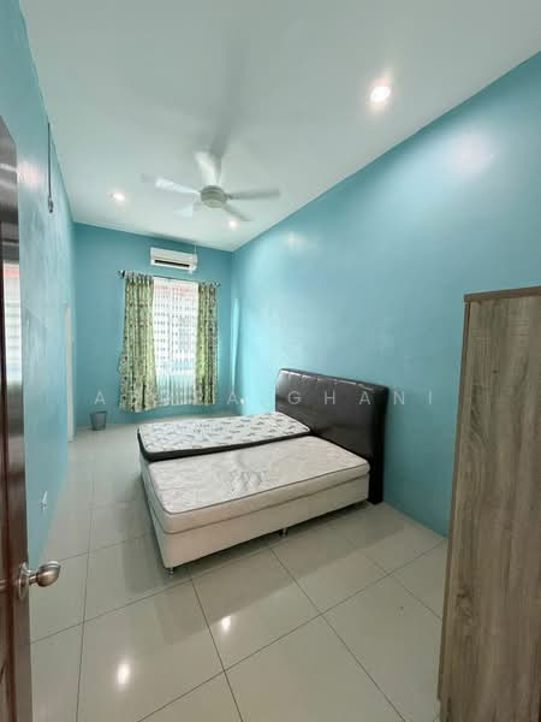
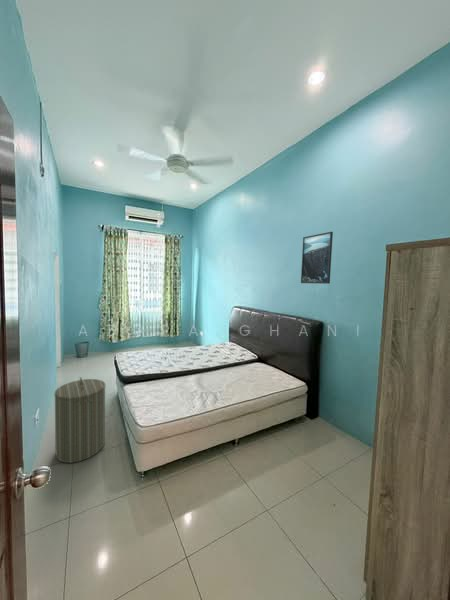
+ laundry hamper [53,376,106,464]
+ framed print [300,231,334,285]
